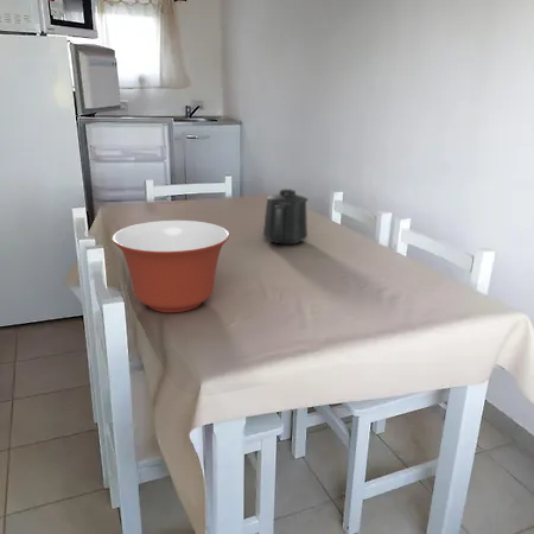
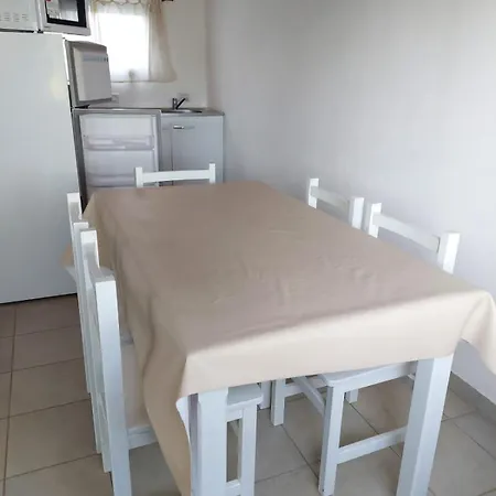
- mixing bowl [112,220,230,313]
- mug [262,189,310,244]
